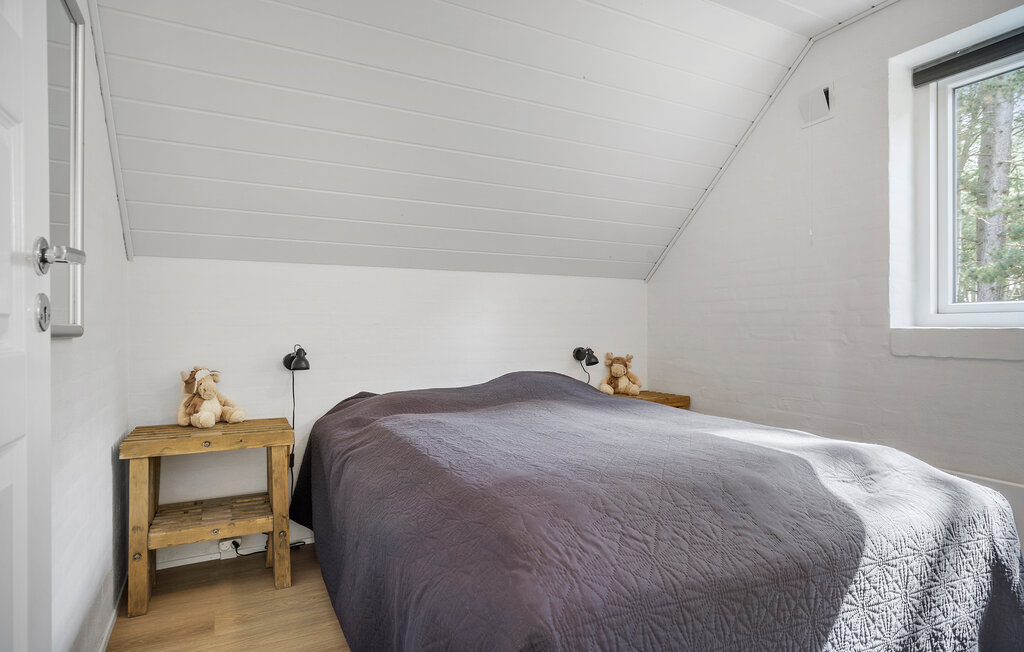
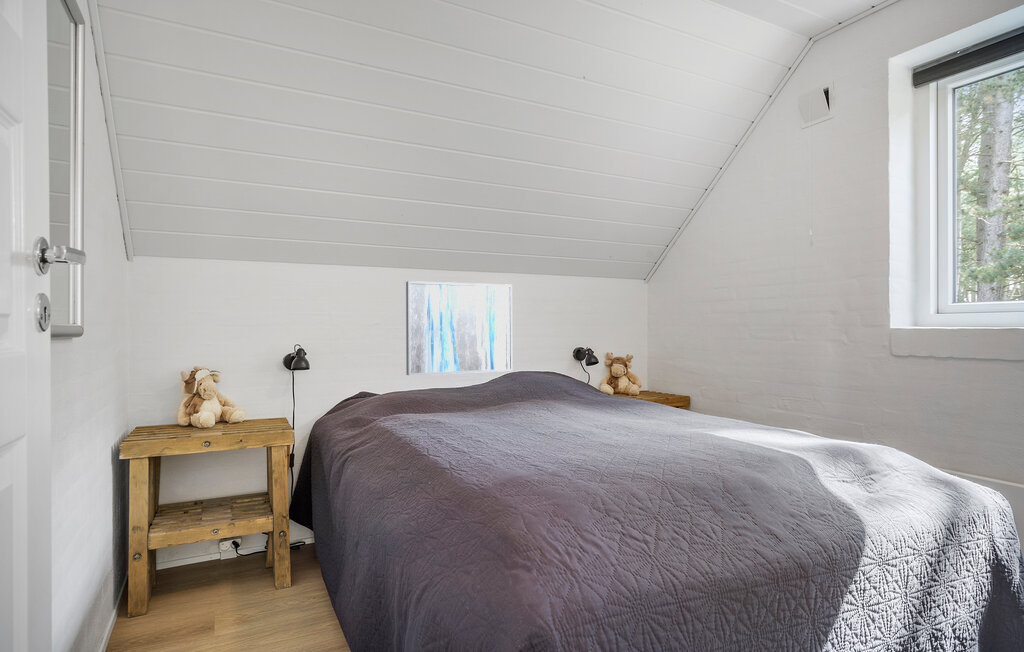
+ wall art [405,280,513,376]
